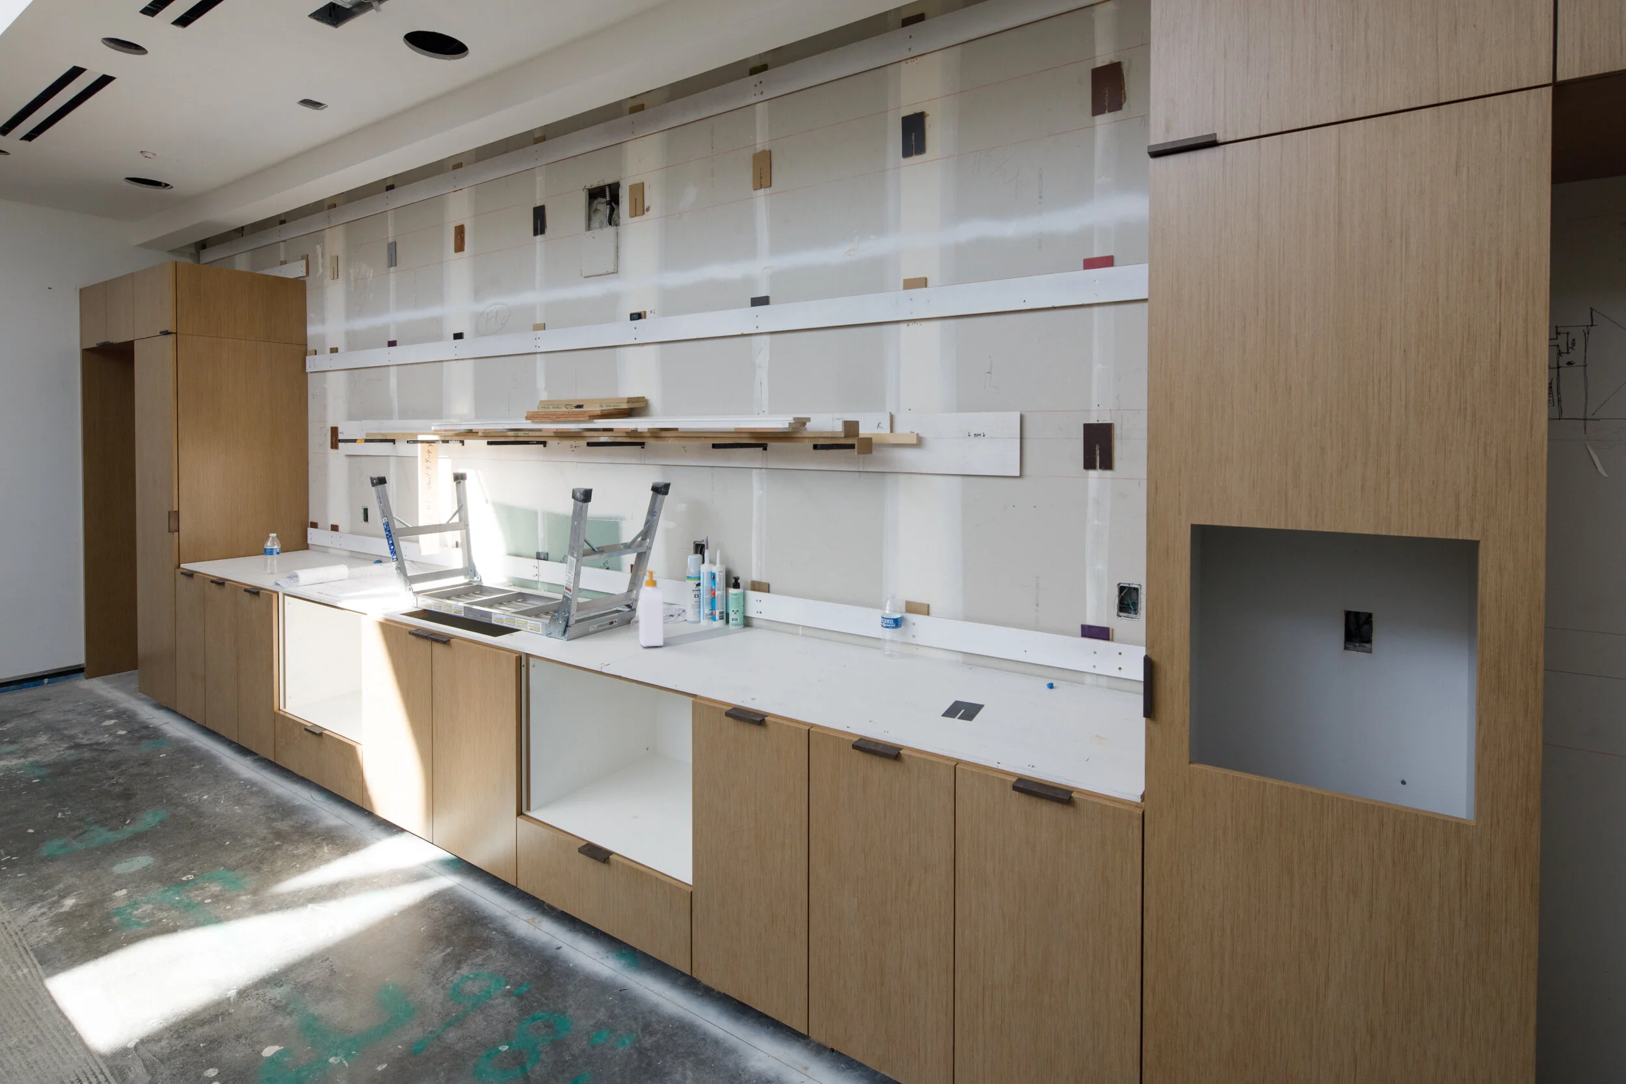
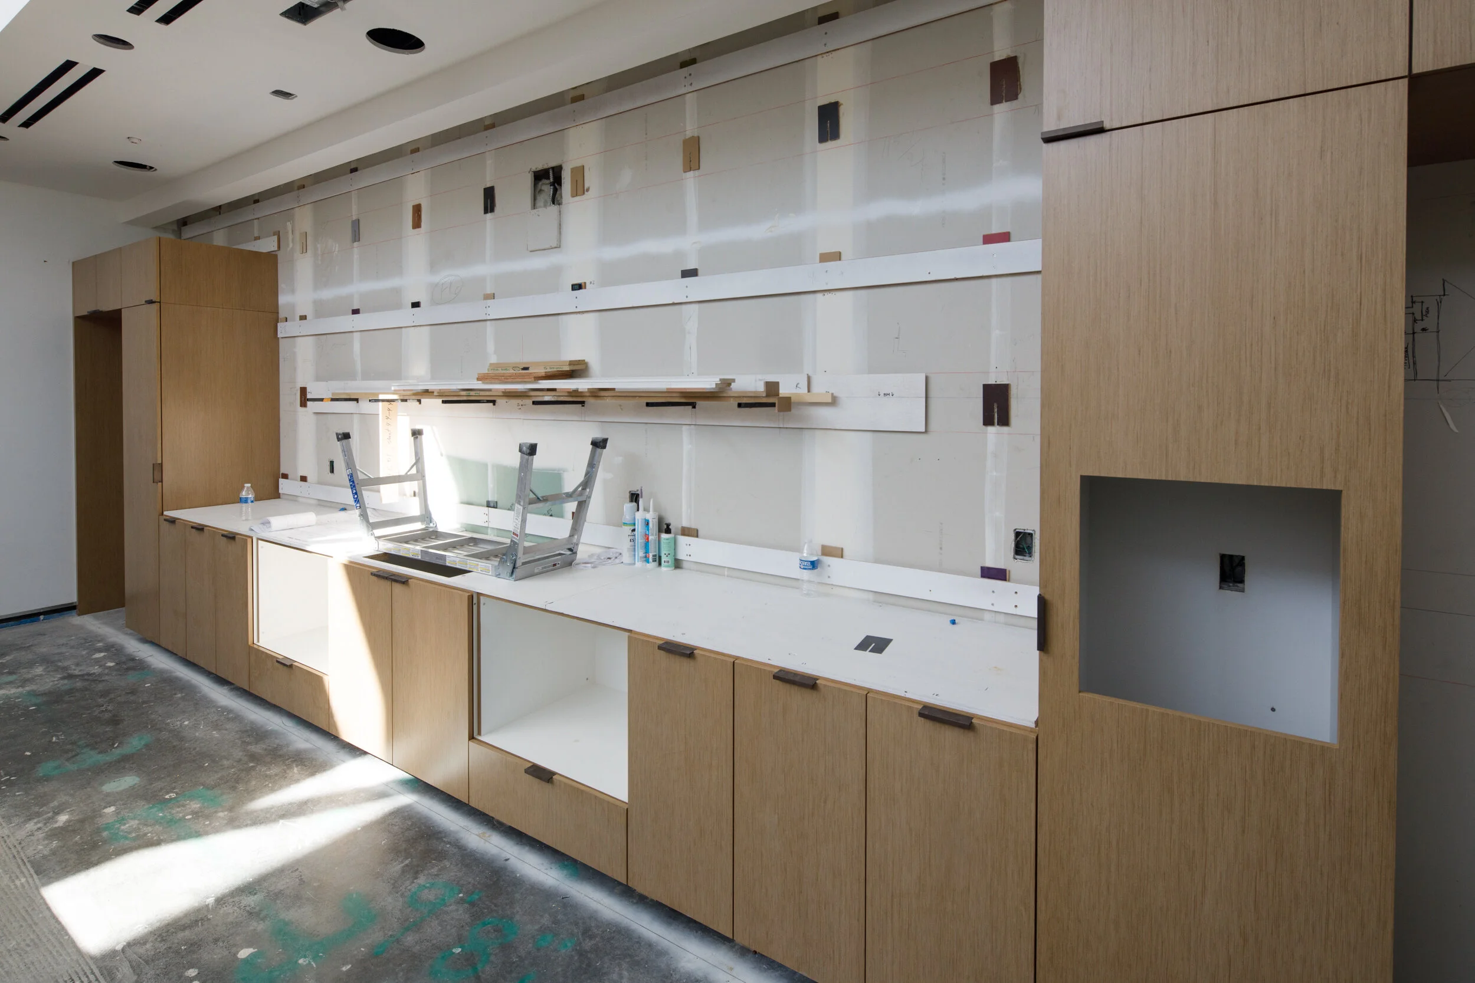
- soap bottle [638,570,664,647]
